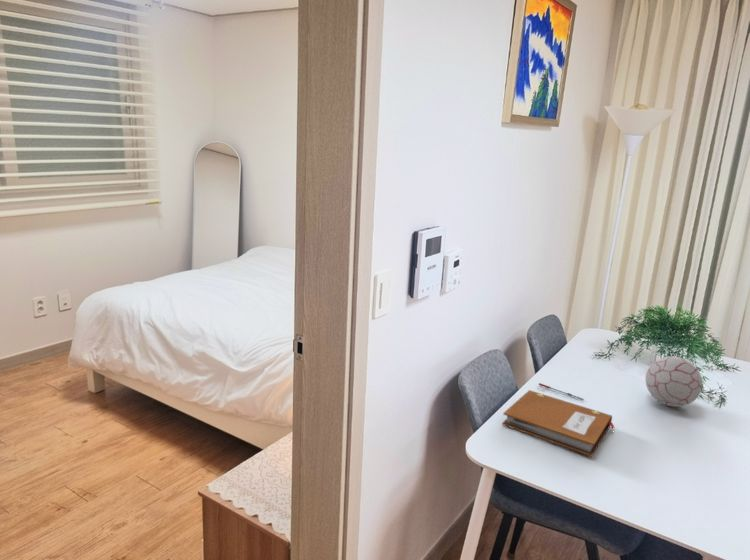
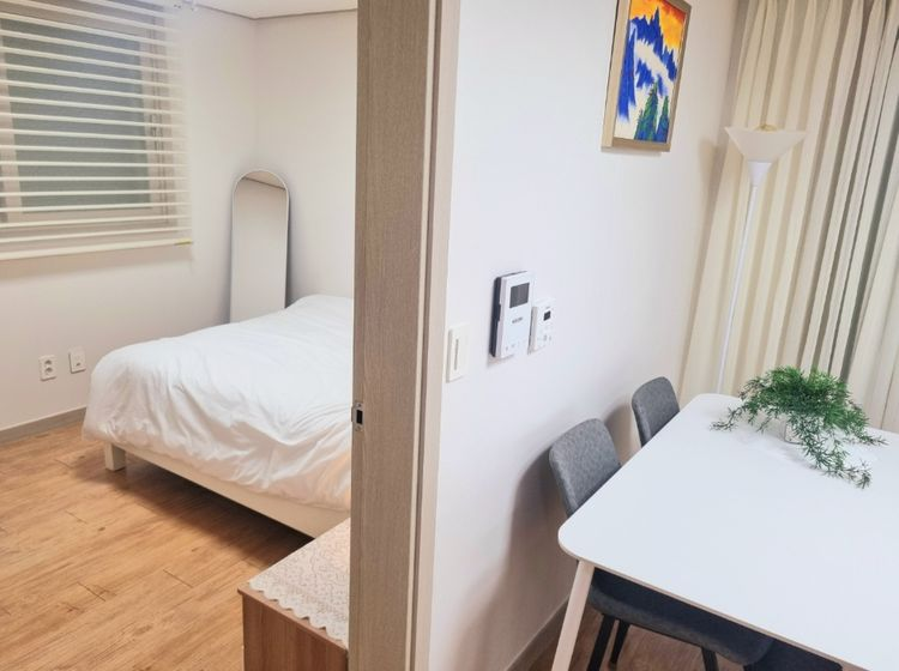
- notebook [501,389,615,457]
- decorative ball [644,355,703,408]
- pen [538,382,585,401]
